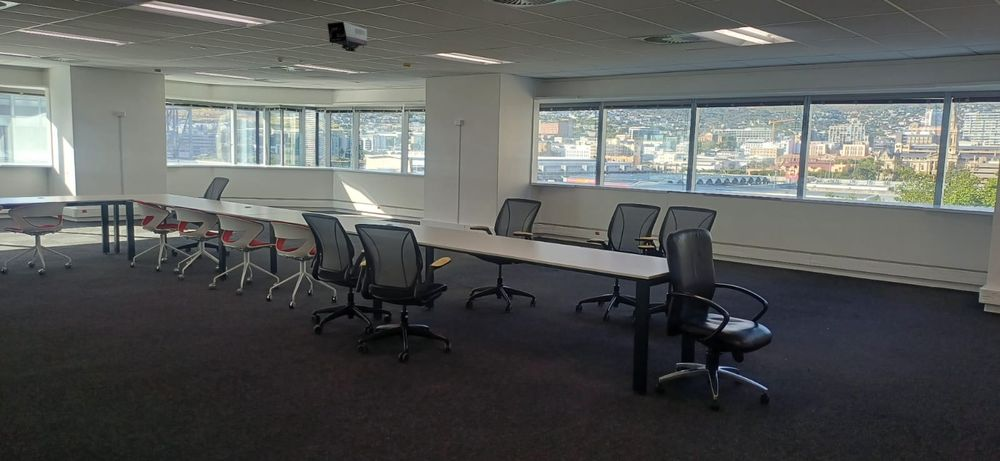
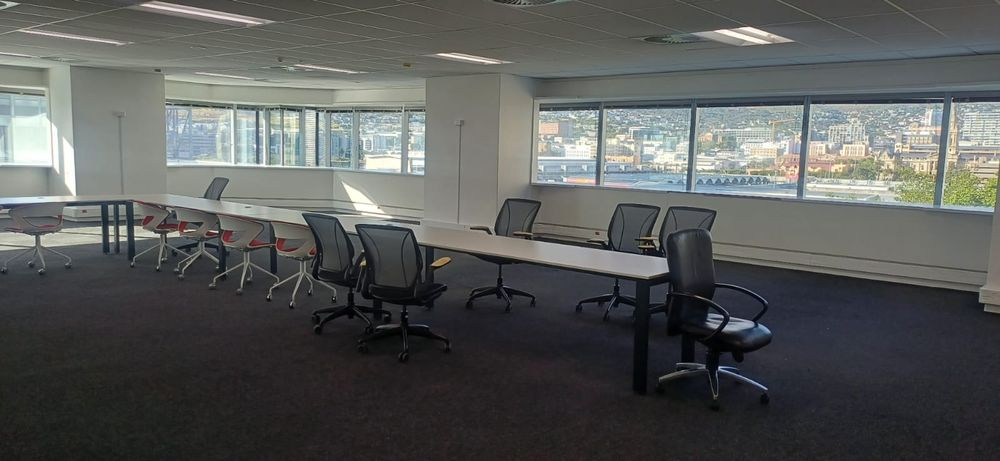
- projector [326,21,368,52]
